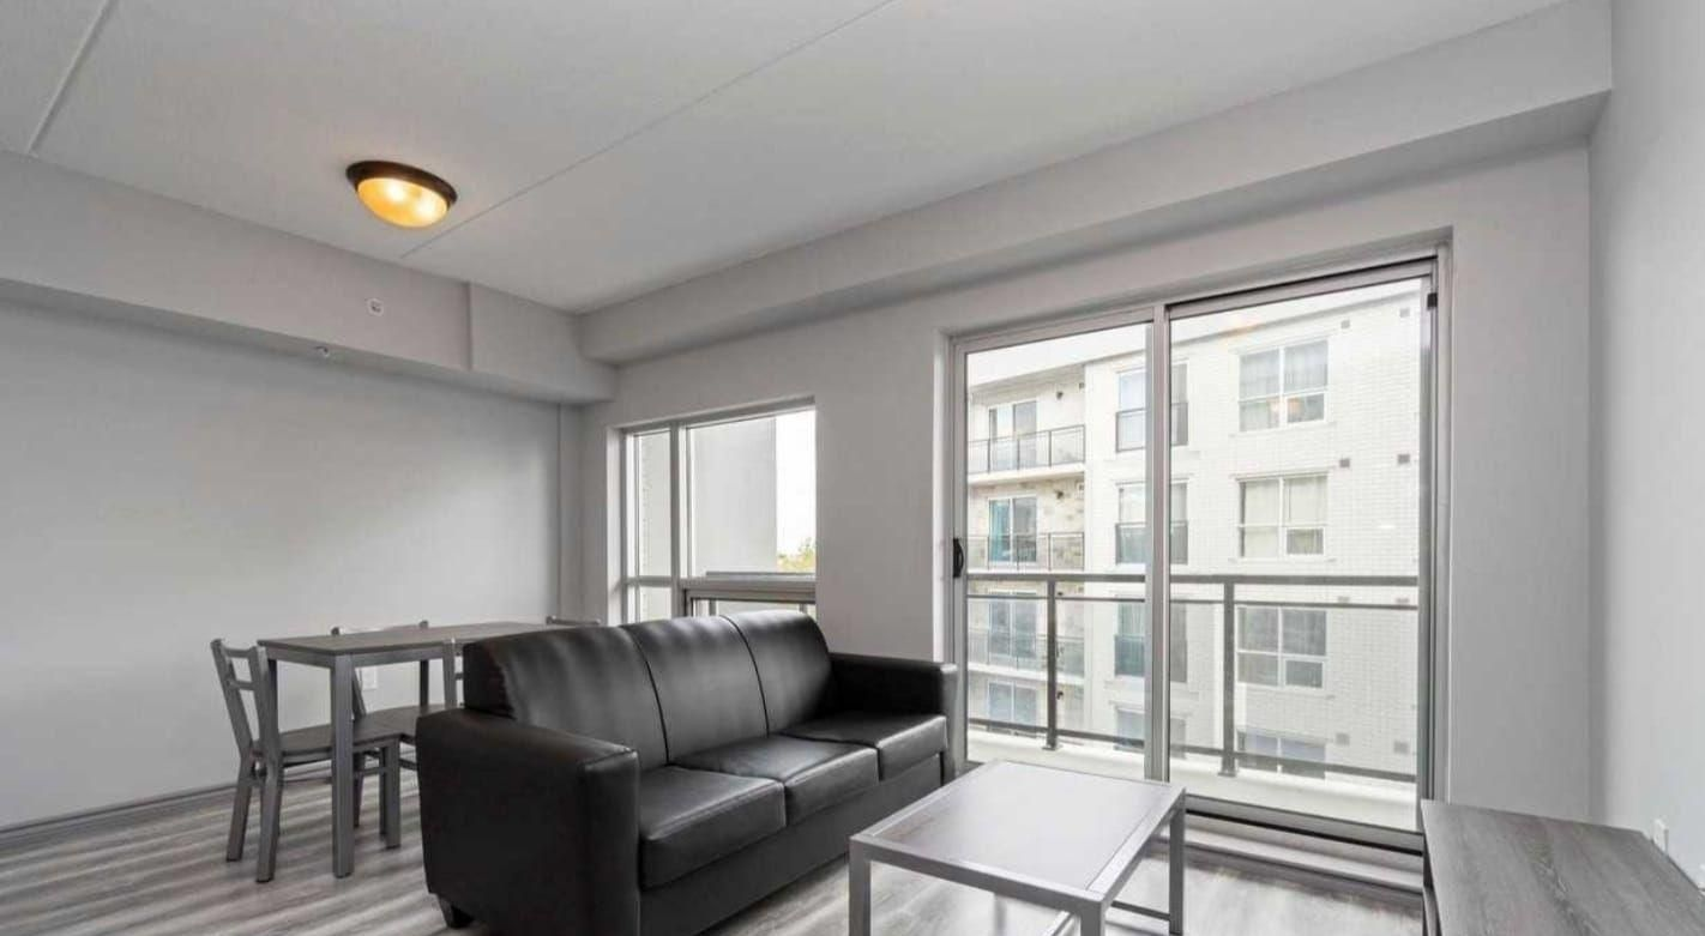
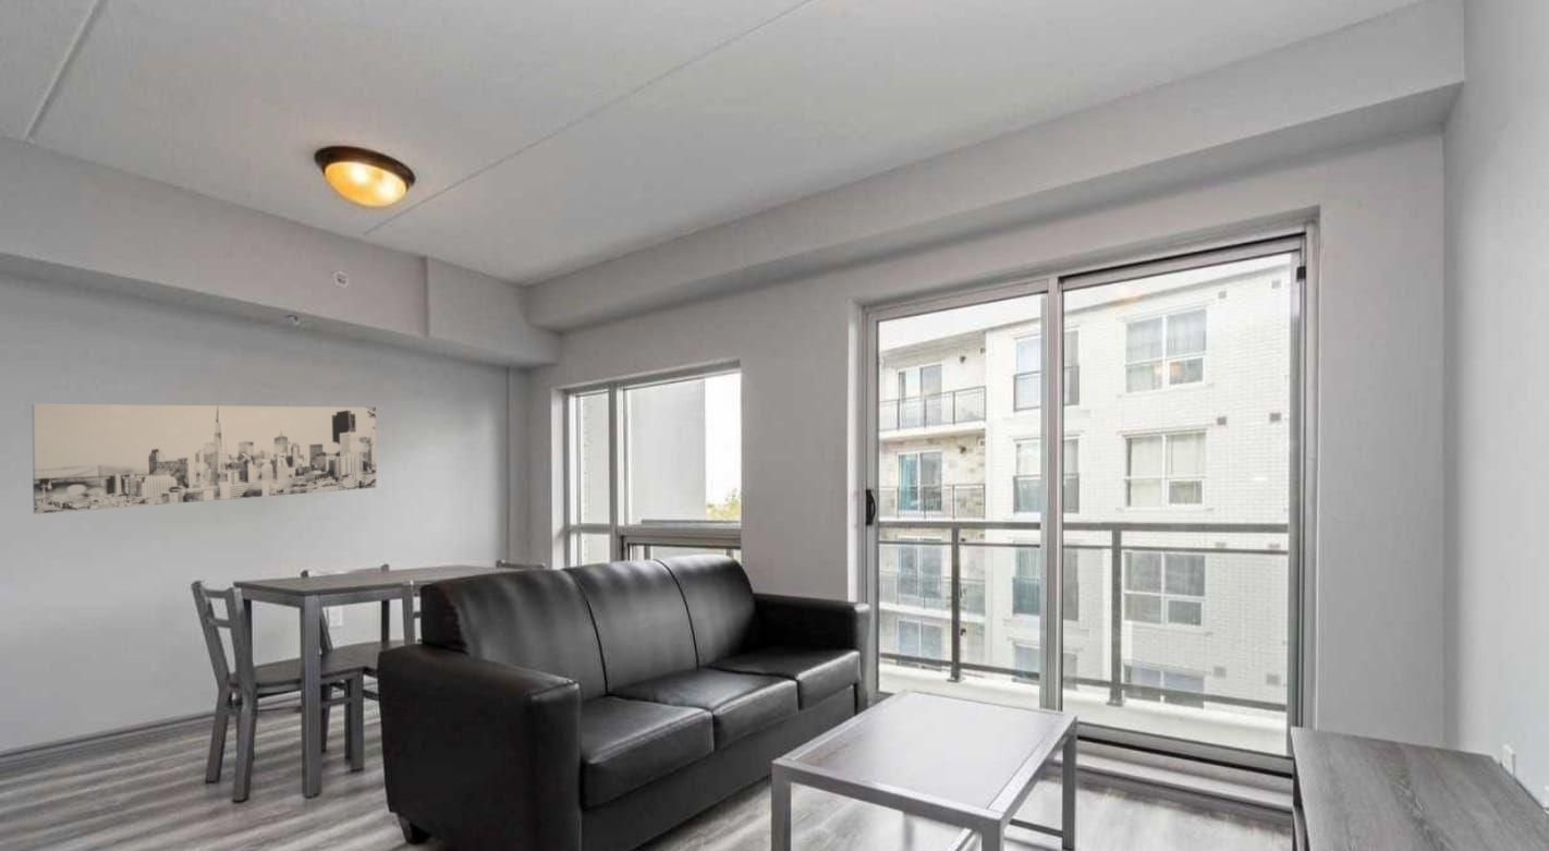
+ wall art [31,403,377,515]
